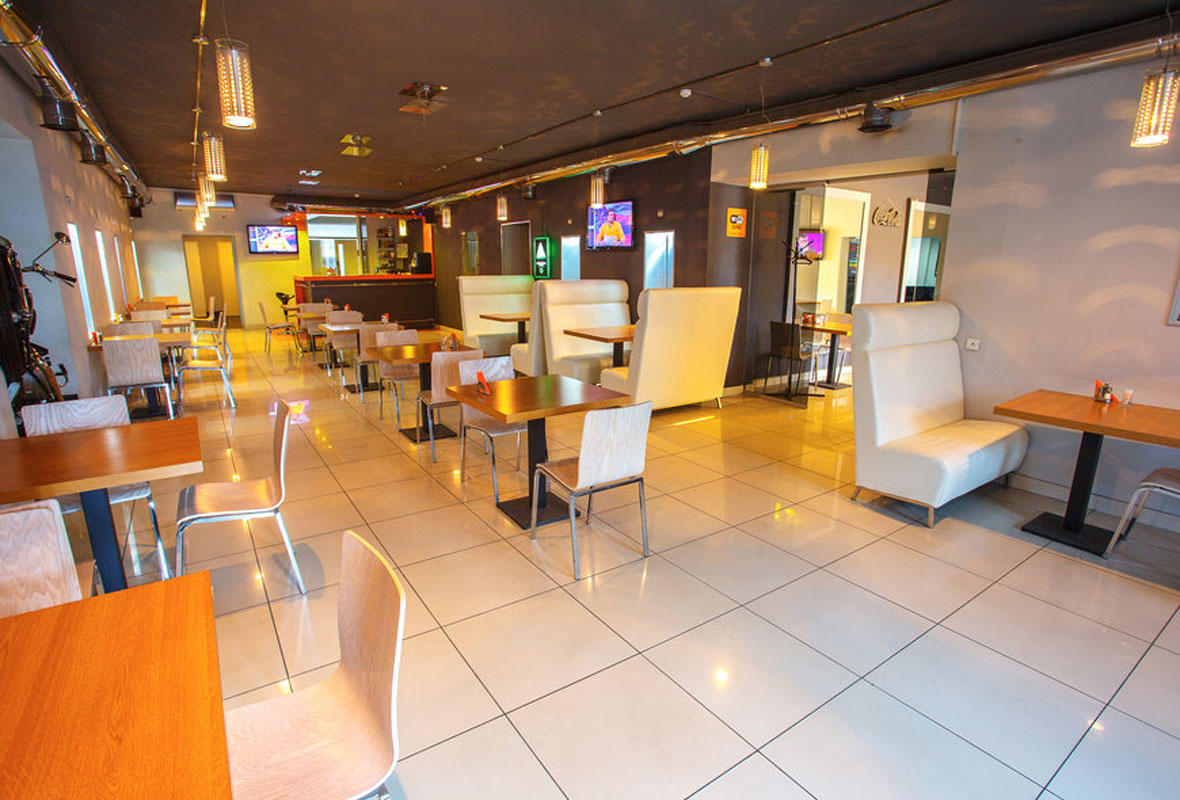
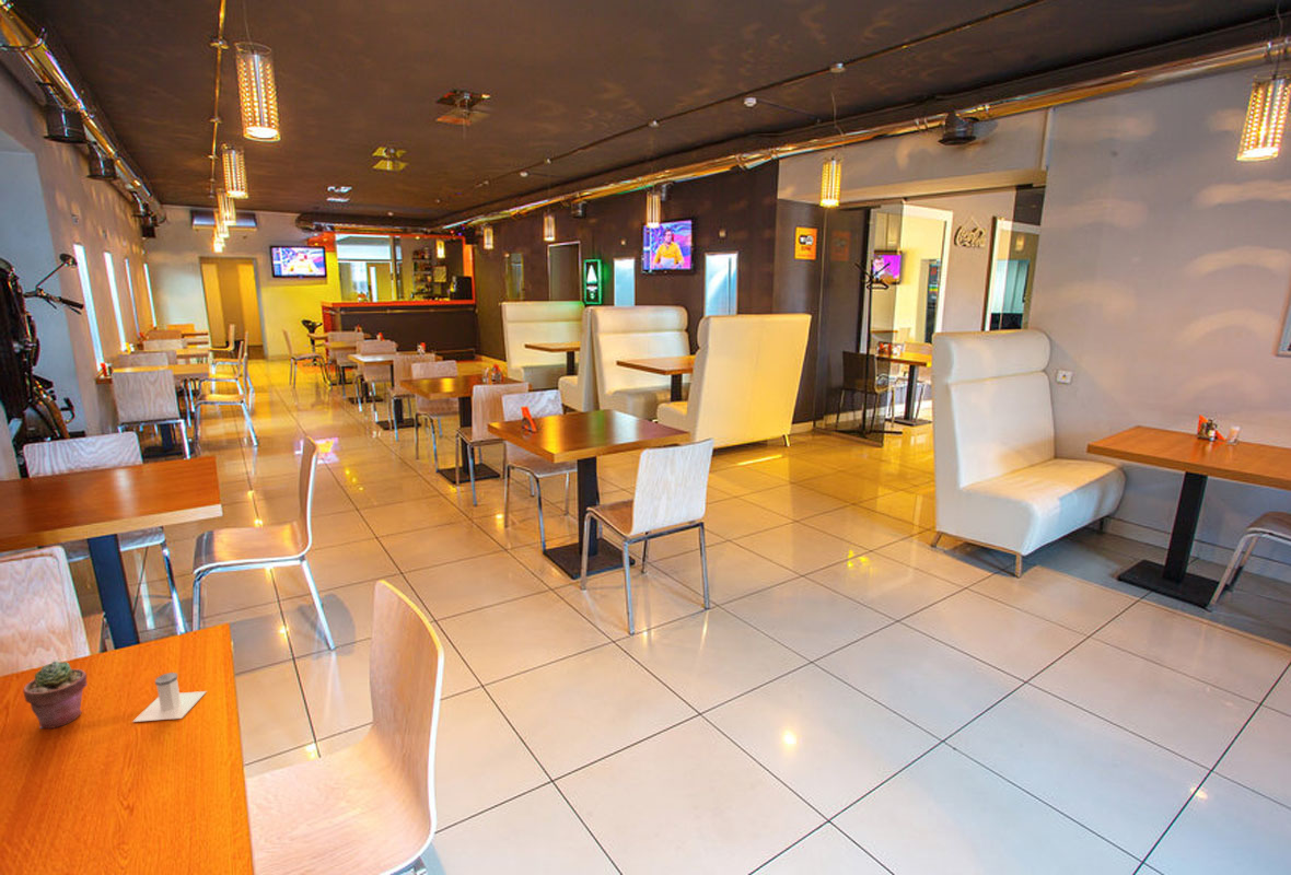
+ salt shaker [131,672,208,723]
+ potted succulent [22,660,89,730]
